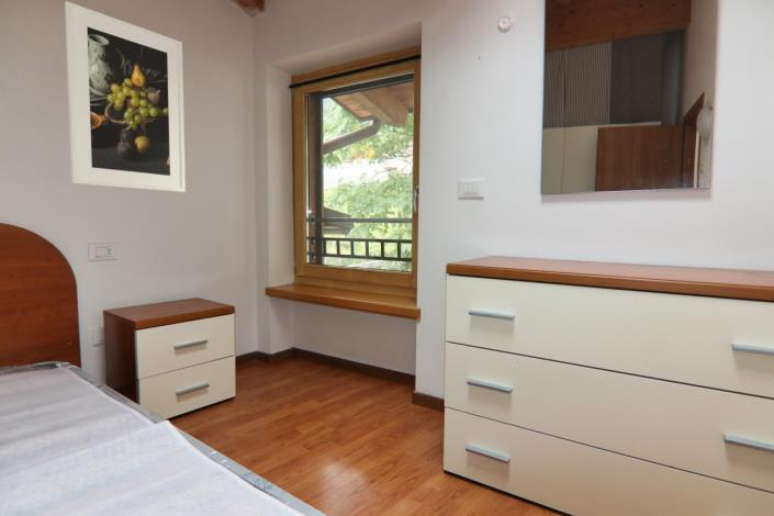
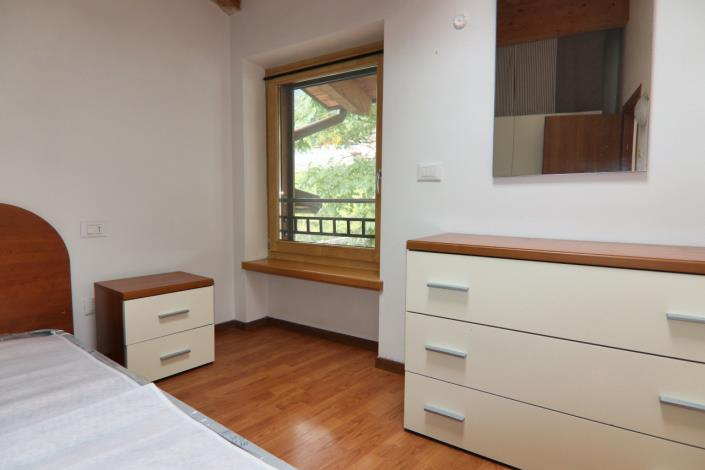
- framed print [64,0,187,193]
